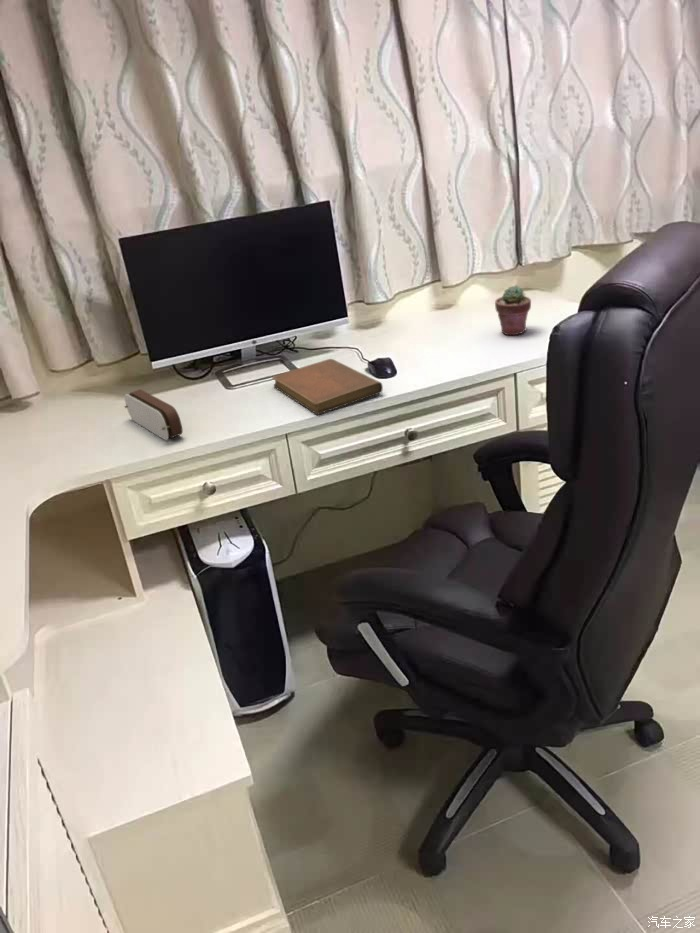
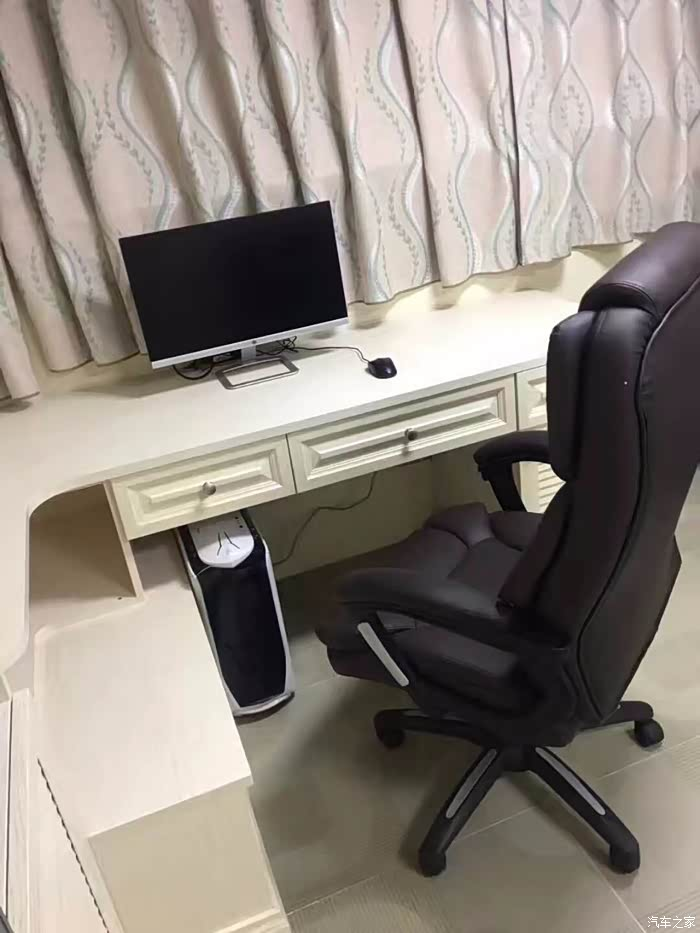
- notebook [271,358,384,415]
- pencil case [123,388,184,441]
- potted succulent [494,285,532,336]
